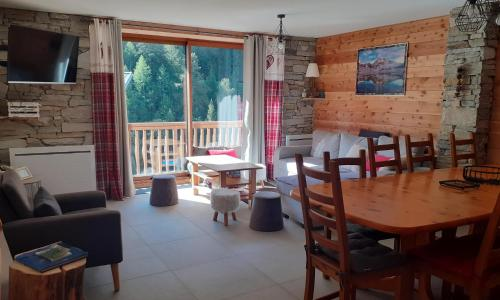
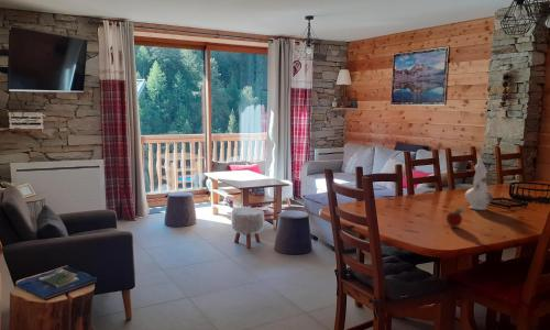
+ chinaware [464,157,494,211]
+ fruit [444,207,466,228]
